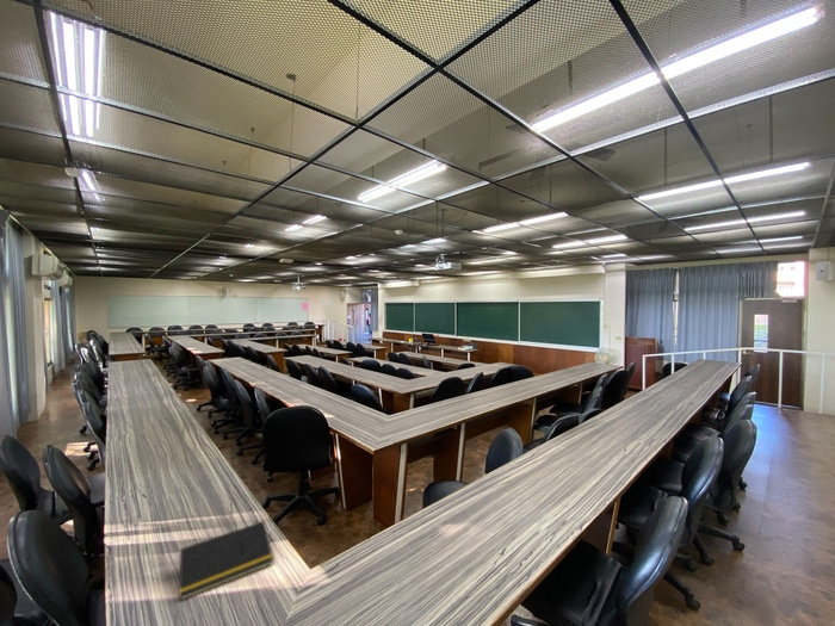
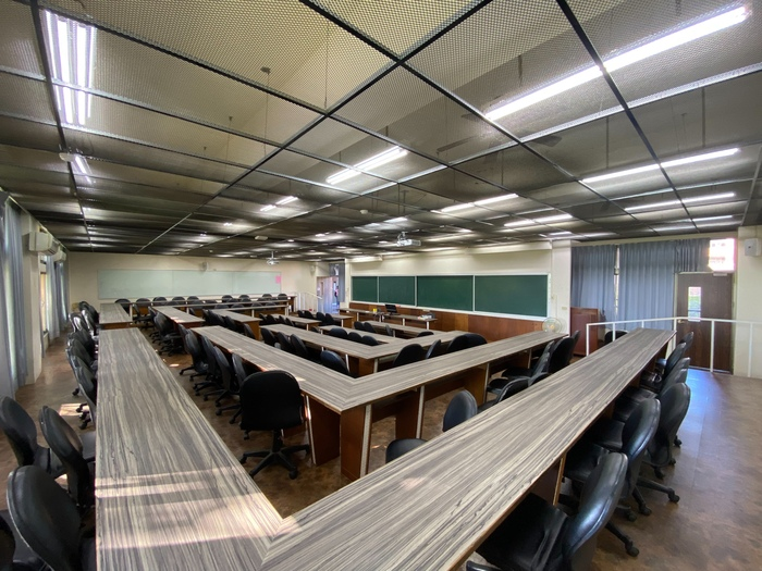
- notepad [177,520,274,601]
